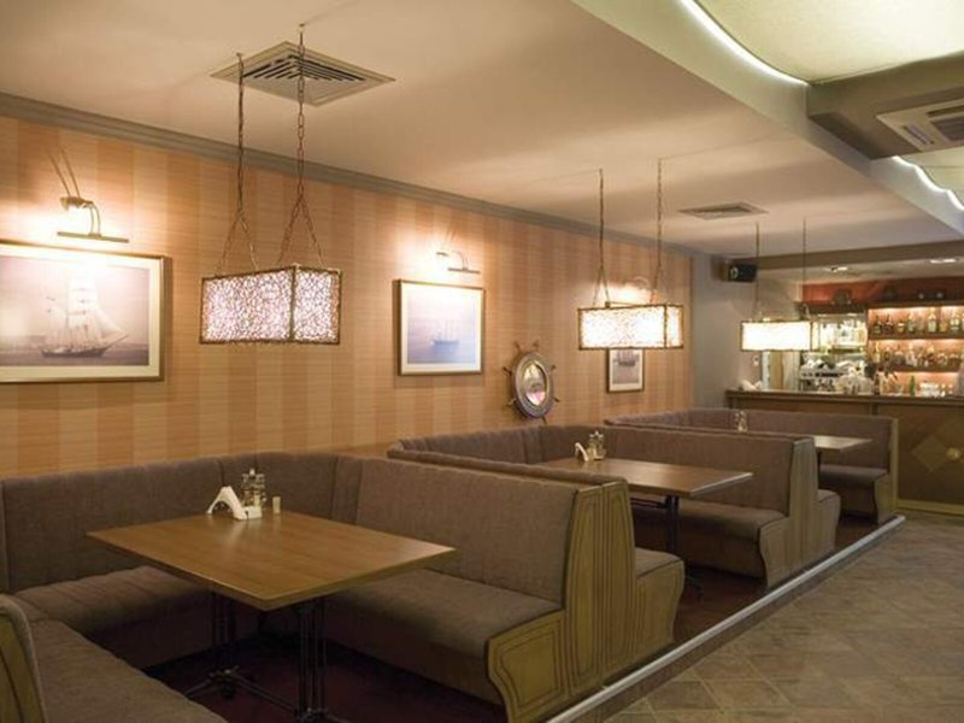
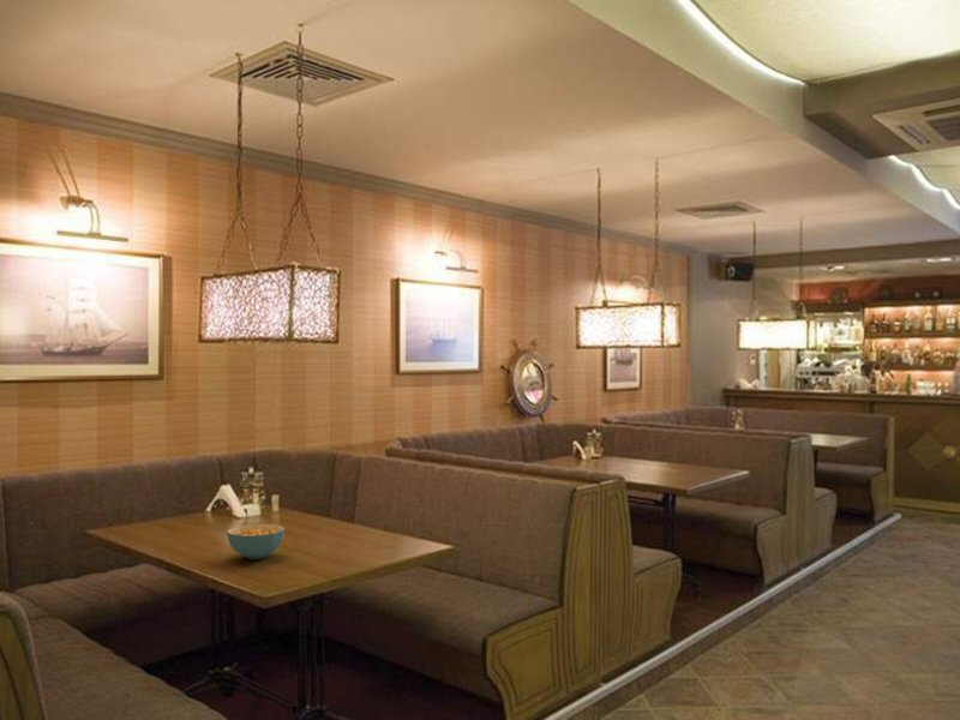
+ cereal bowl [226,523,286,560]
